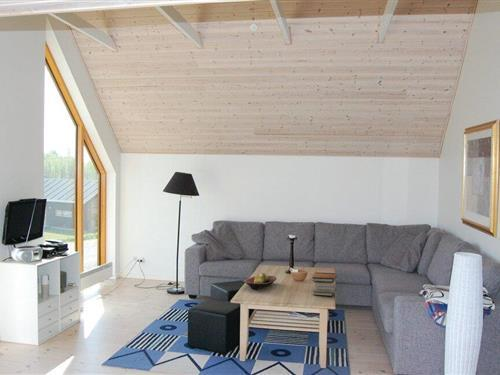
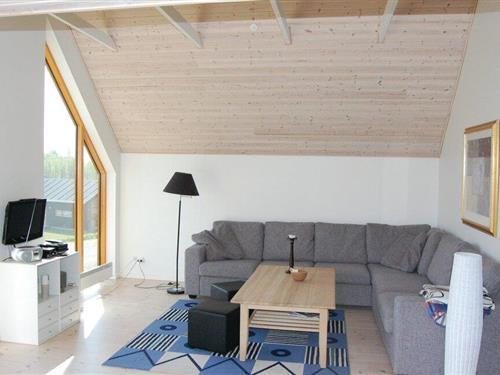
- fruit bowl [243,272,277,290]
- book stack [311,271,338,297]
